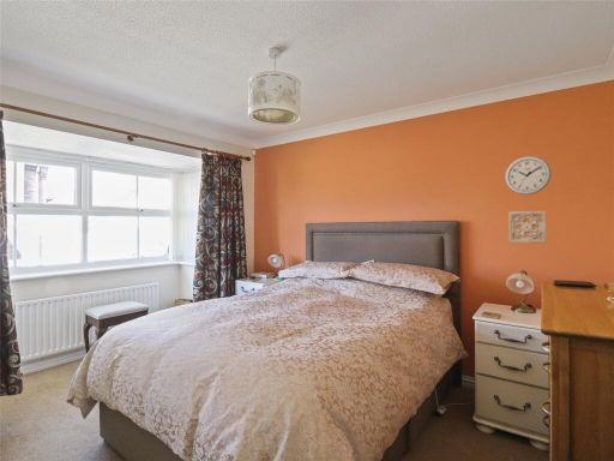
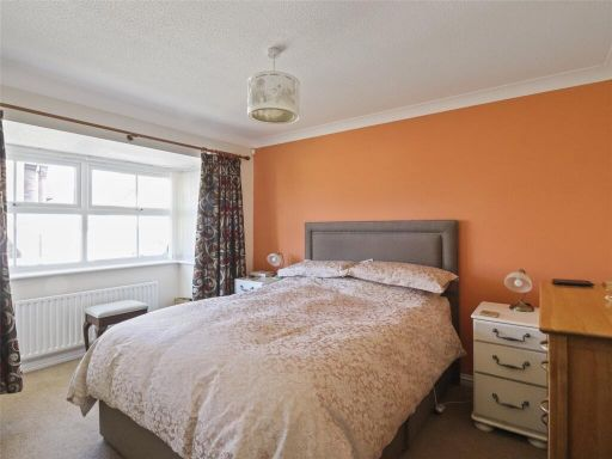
- wall ornament [507,209,548,244]
- wall clock [504,155,552,196]
